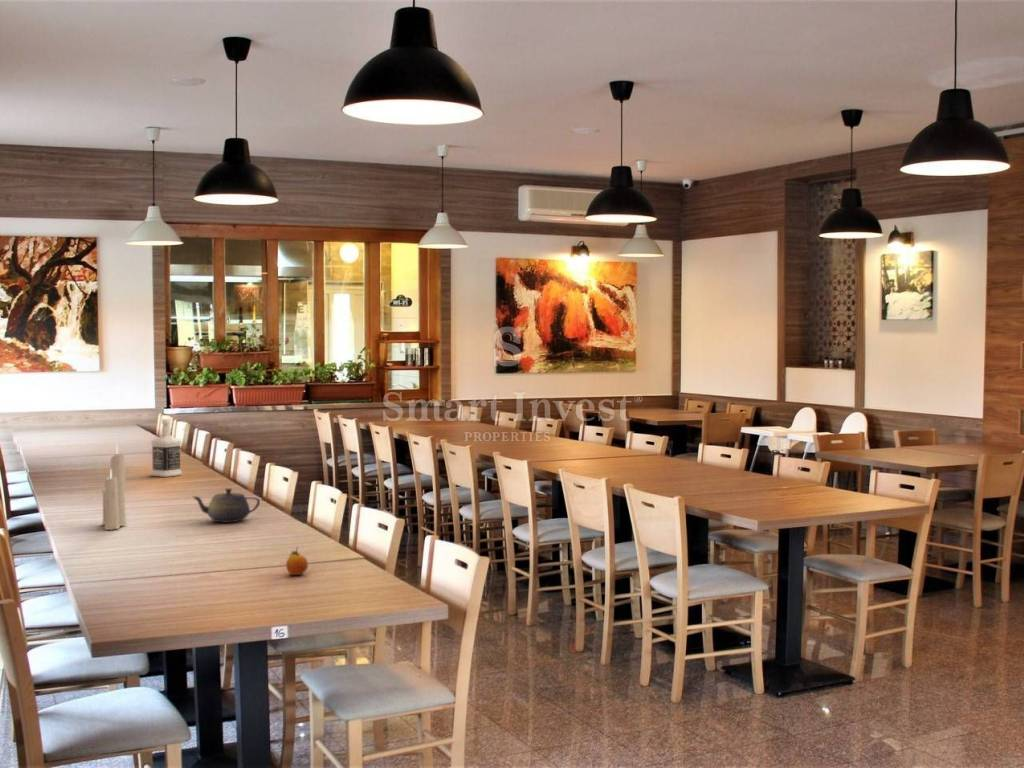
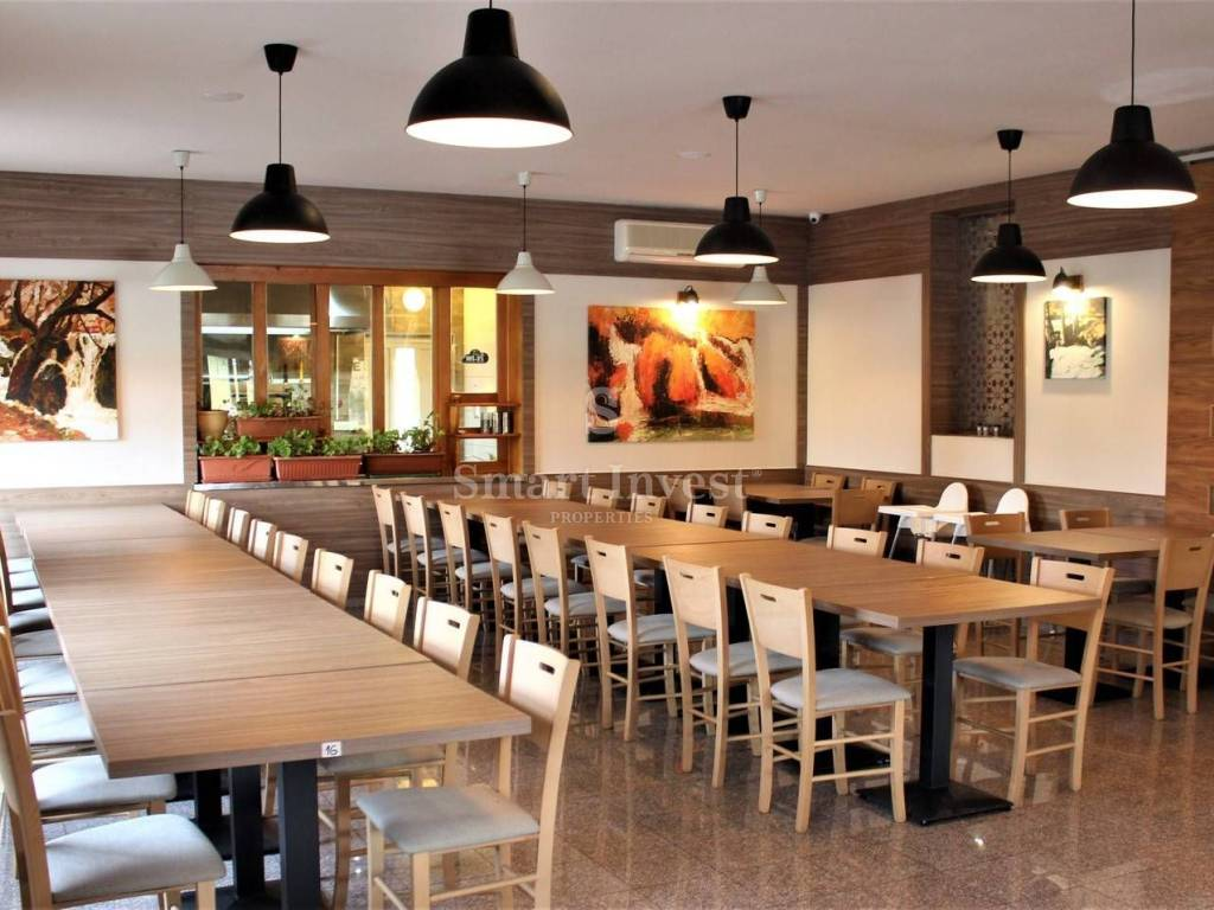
- teapot [192,487,261,523]
- fruit [285,546,309,576]
- candle [101,442,128,531]
- bottle [150,418,182,478]
